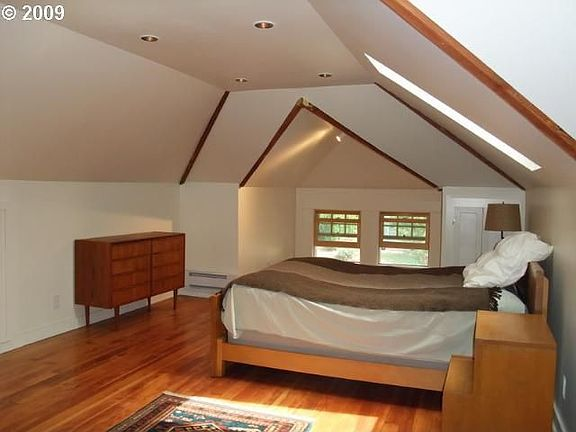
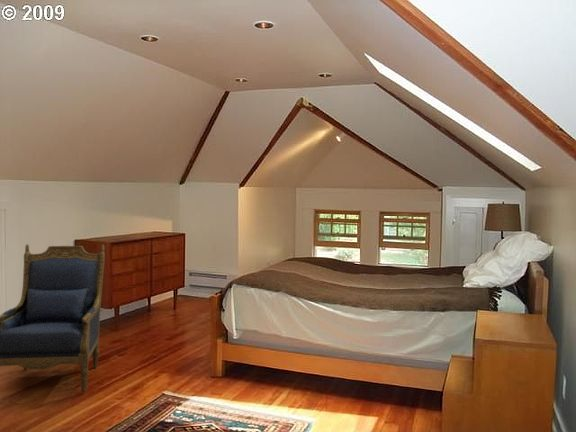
+ armchair [0,243,106,393]
